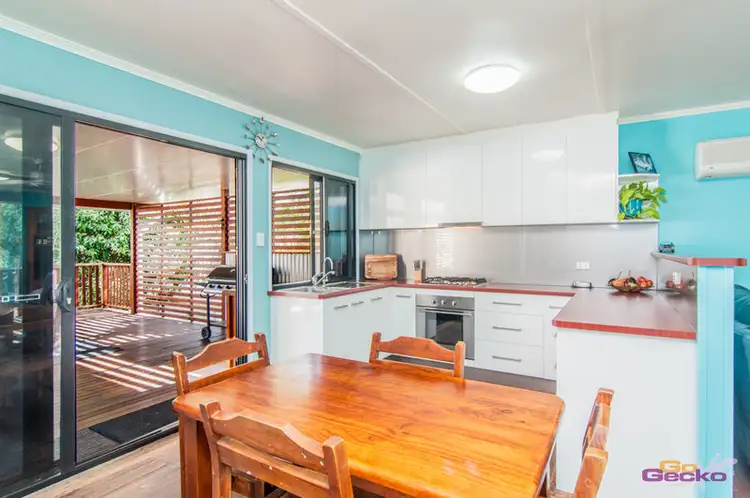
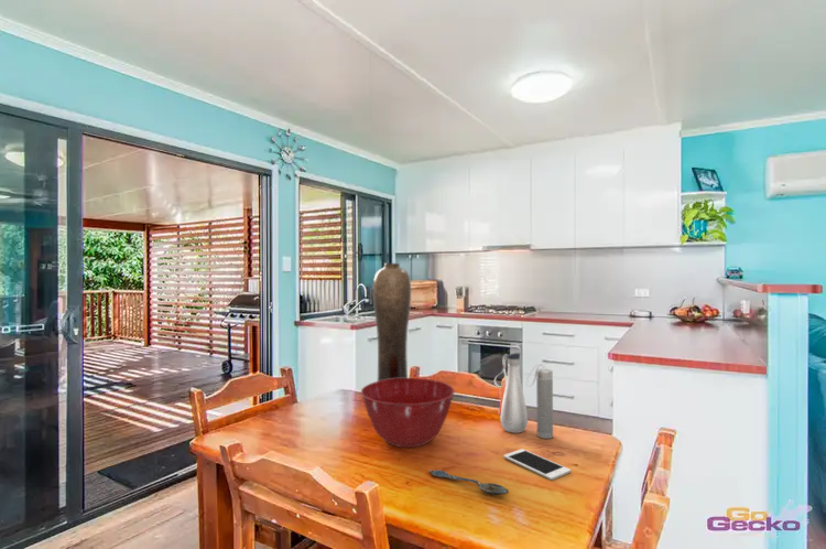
+ vase [372,262,412,381]
+ water bottle [493,352,554,440]
+ spoon [428,470,510,496]
+ mixing bowl [360,377,456,449]
+ cell phone [502,448,572,481]
